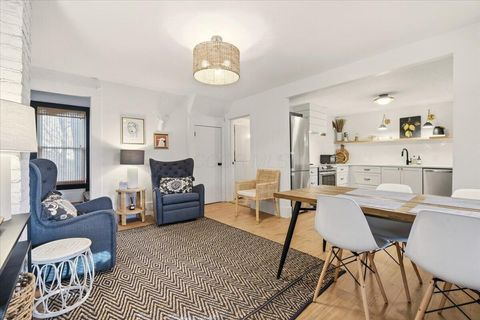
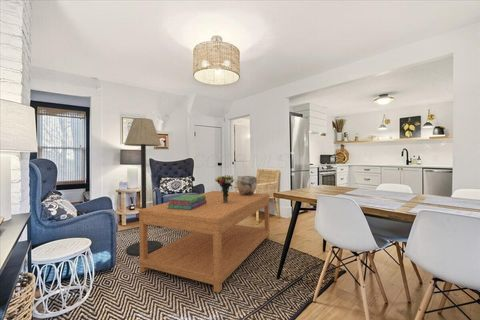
+ stack of books [167,193,207,210]
+ ceramic vessel [236,175,258,196]
+ coffee table [138,190,271,294]
+ floor lamp [123,117,163,256]
+ bouquet [214,174,238,203]
